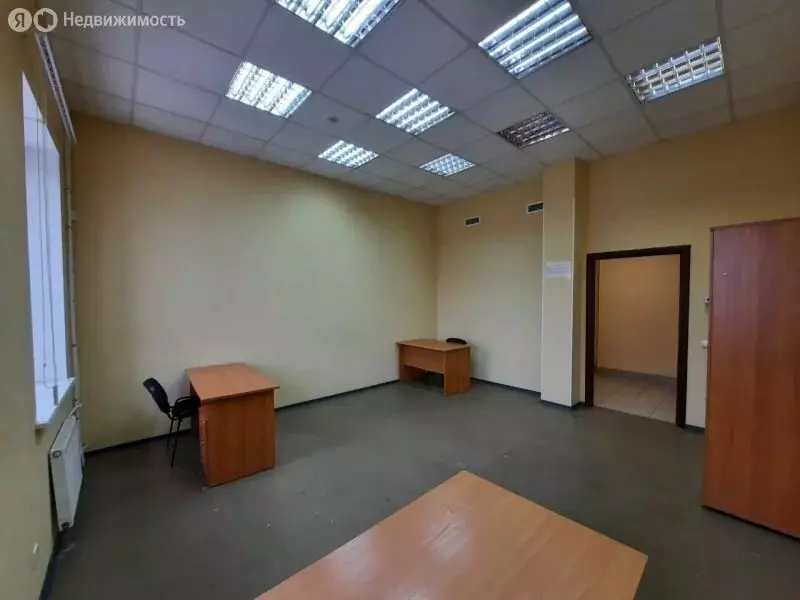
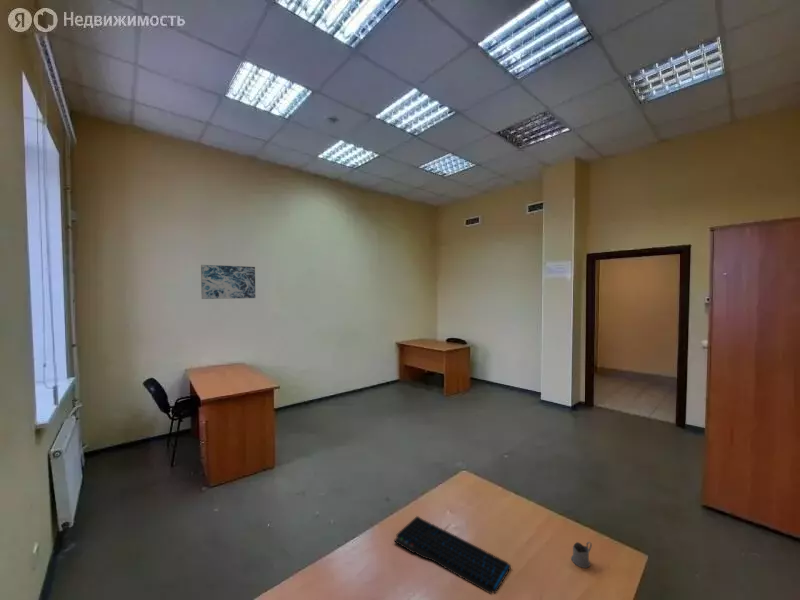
+ keyboard [394,515,512,596]
+ tea glass holder [570,541,593,569]
+ wall art [200,264,256,300]
